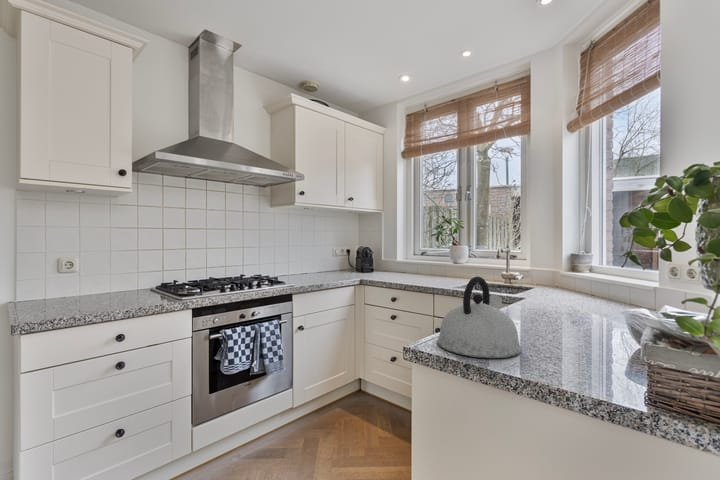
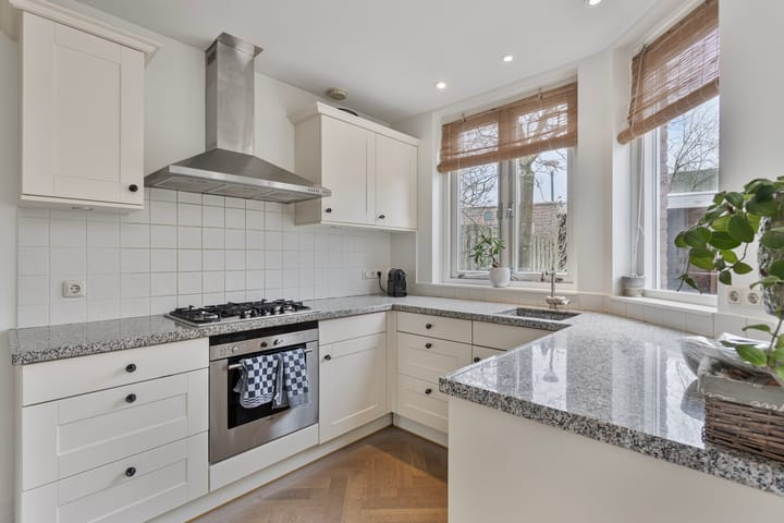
- kettle [436,275,522,359]
